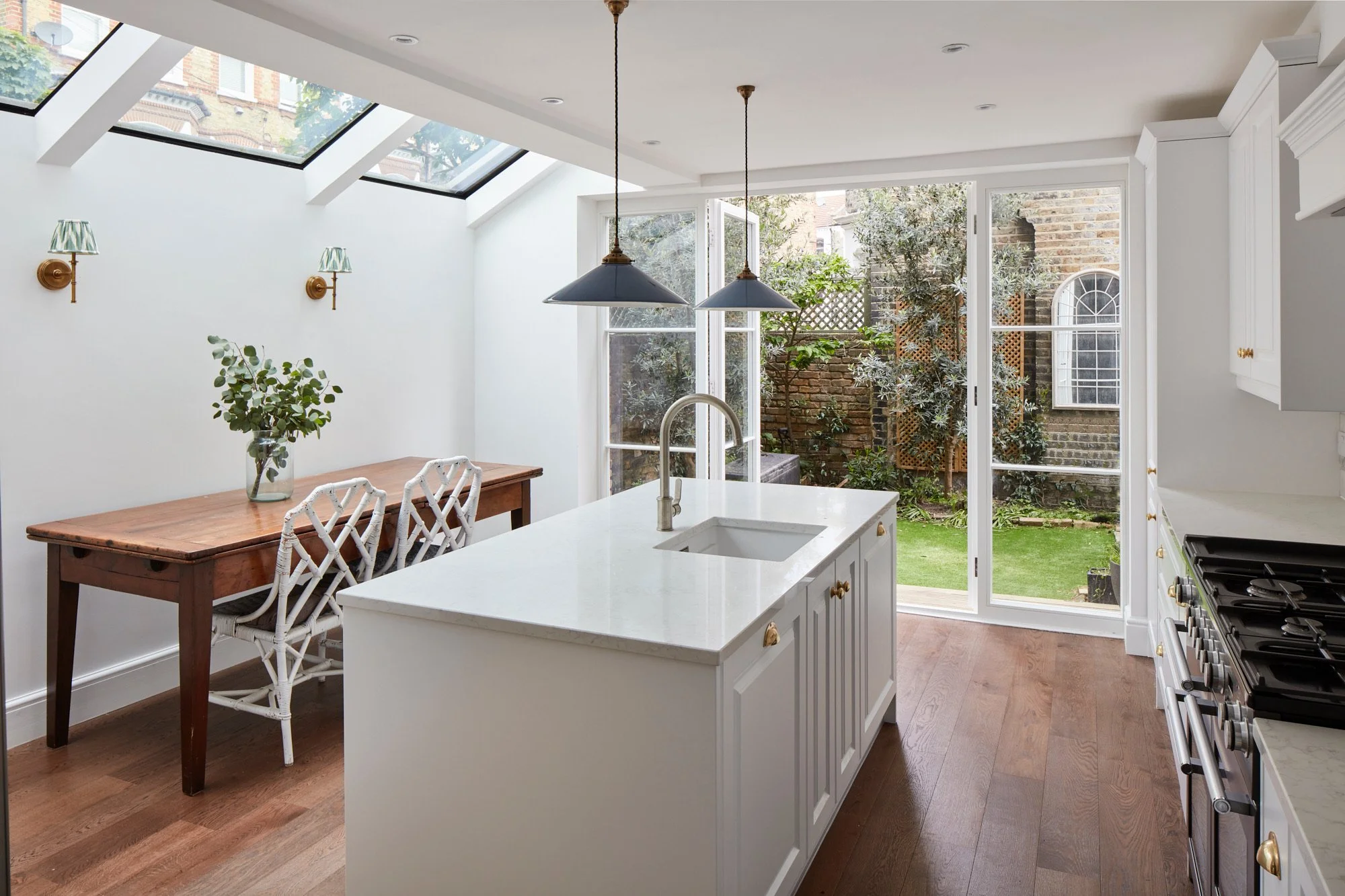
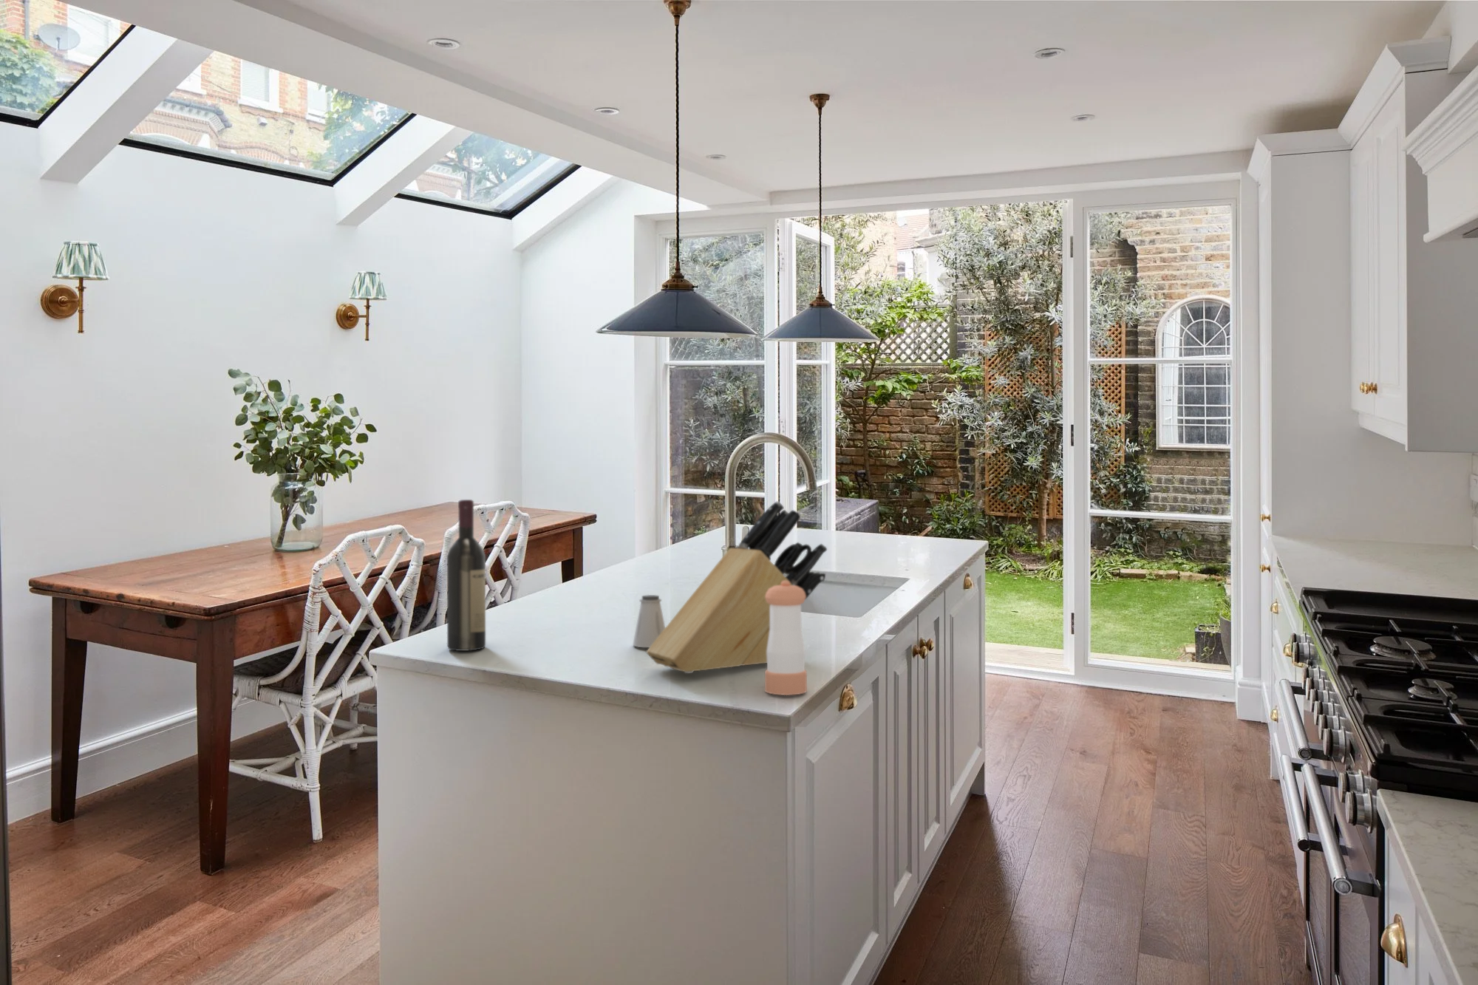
+ saltshaker [632,594,666,648]
+ pepper shaker [764,580,808,696]
+ wine bottle [446,499,487,652]
+ knife block [646,500,827,674]
